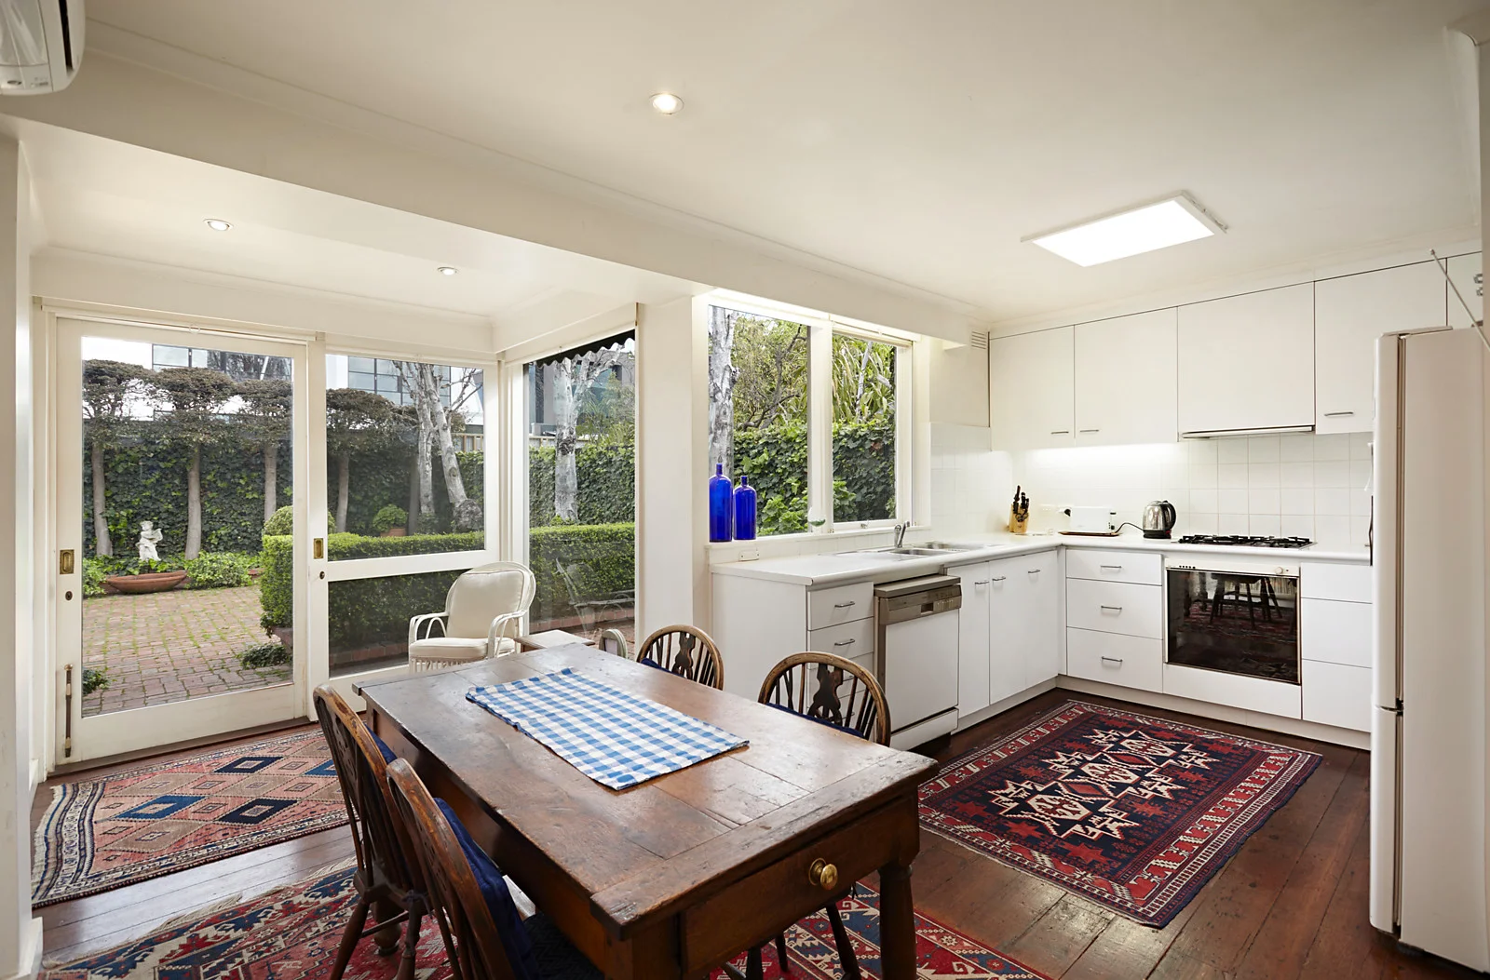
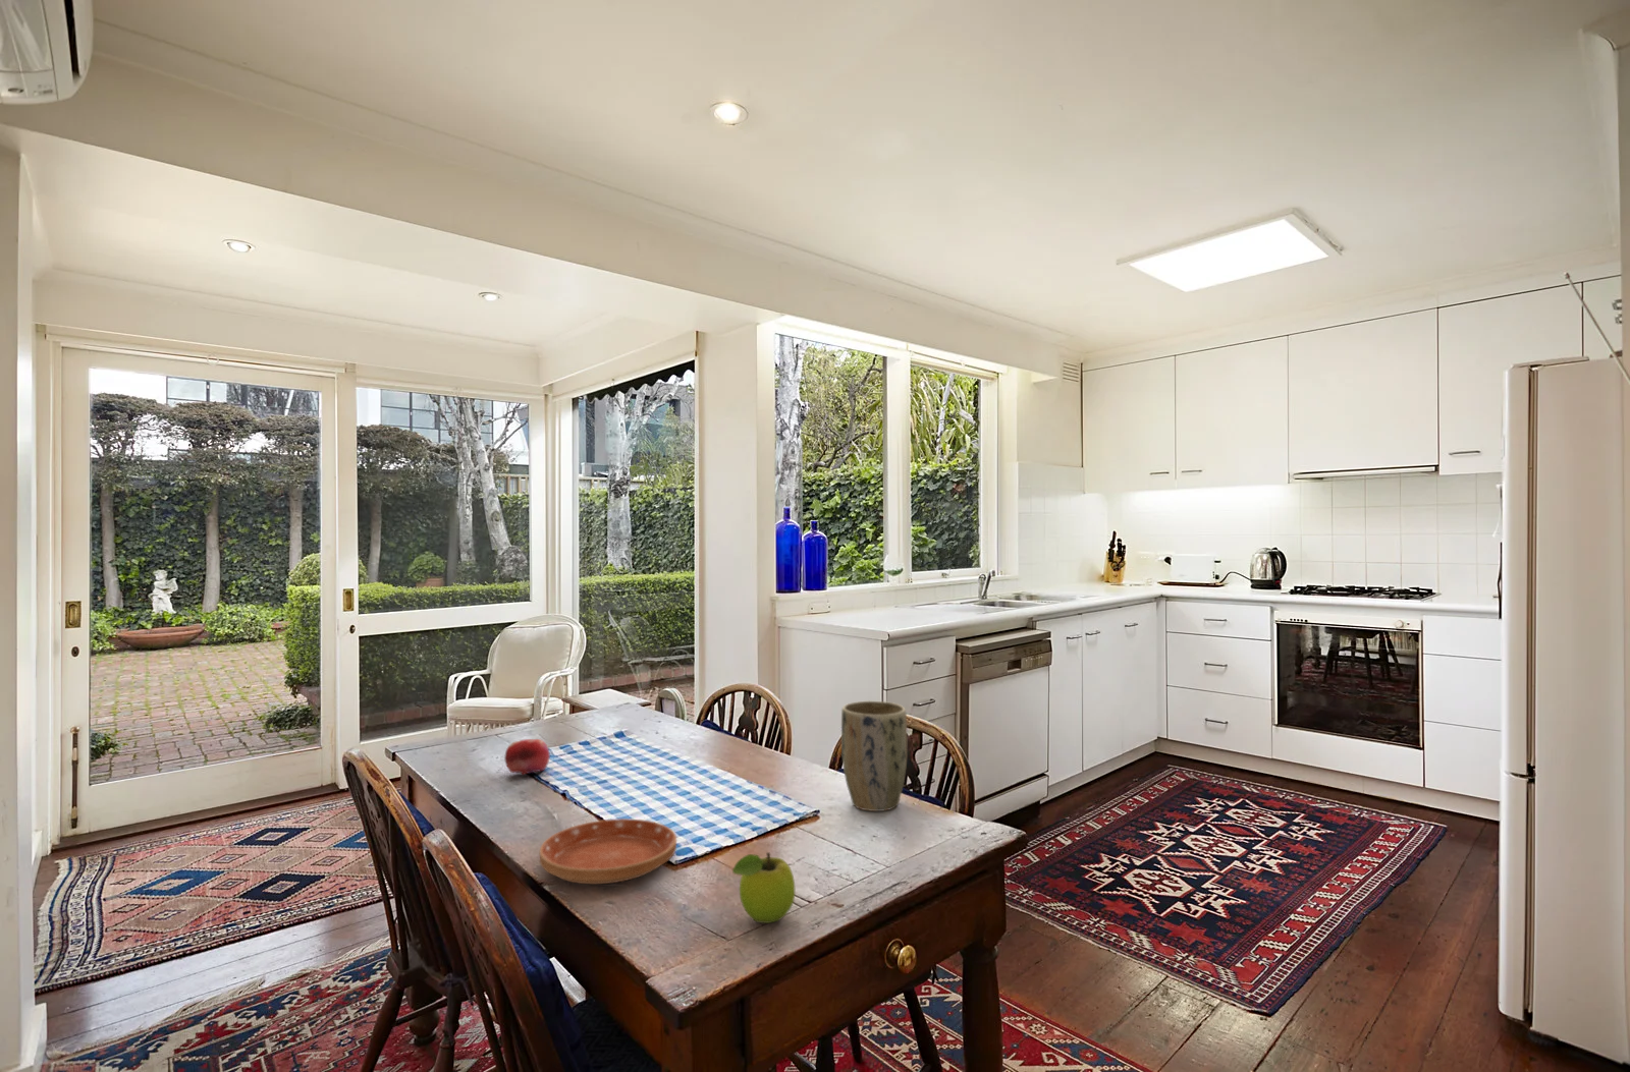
+ saucer [539,817,677,884]
+ fruit [731,851,796,925]
+ plant pot [840,700,907,812]
+ fruit [504,738,552,775]
